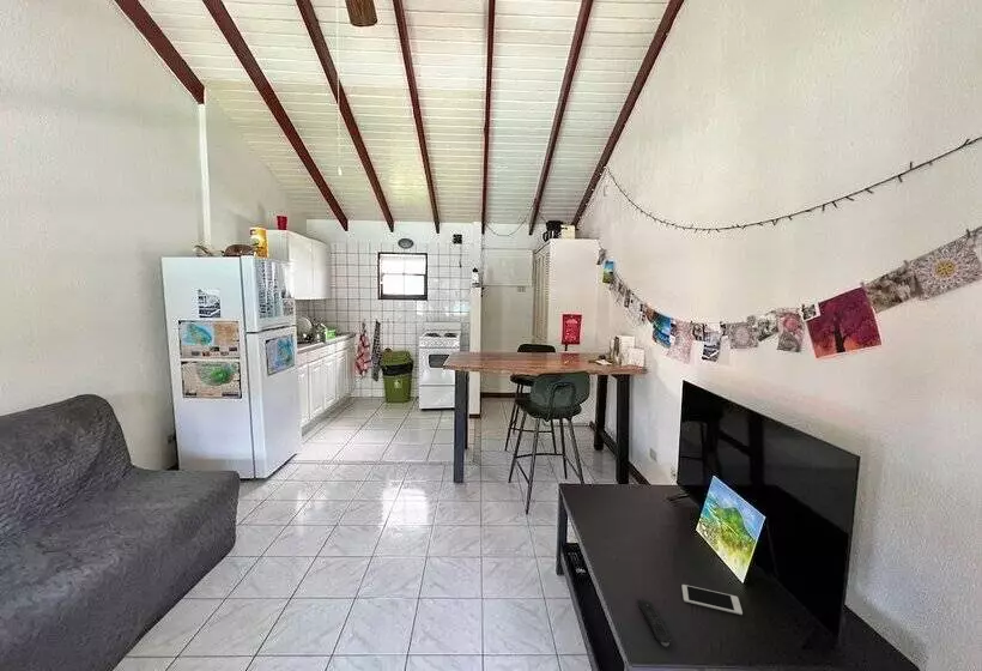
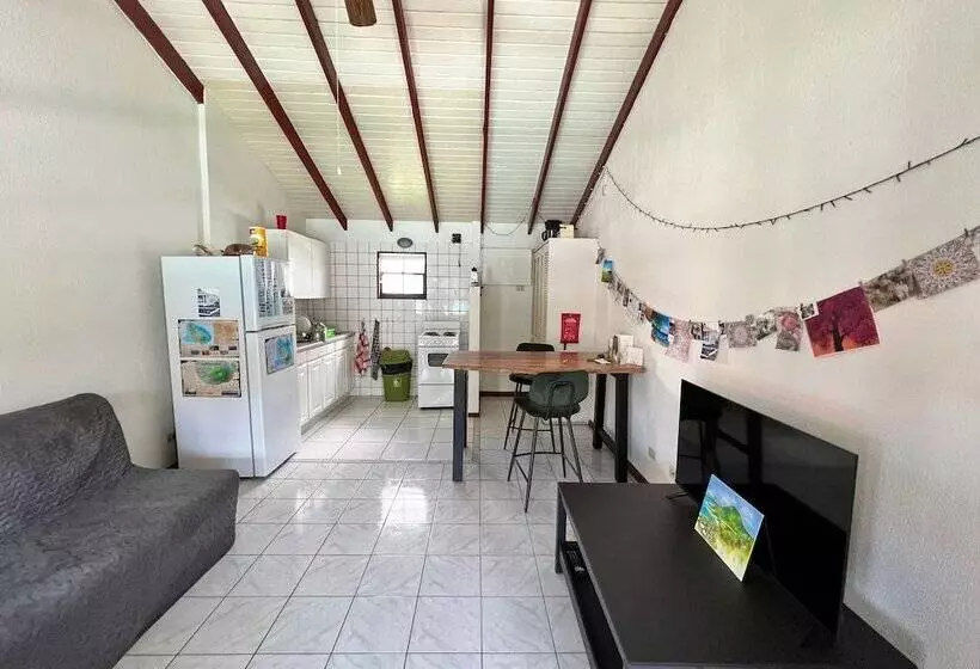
- cell phone [681,584,744,616]
- remote control [637,599,672,648]
